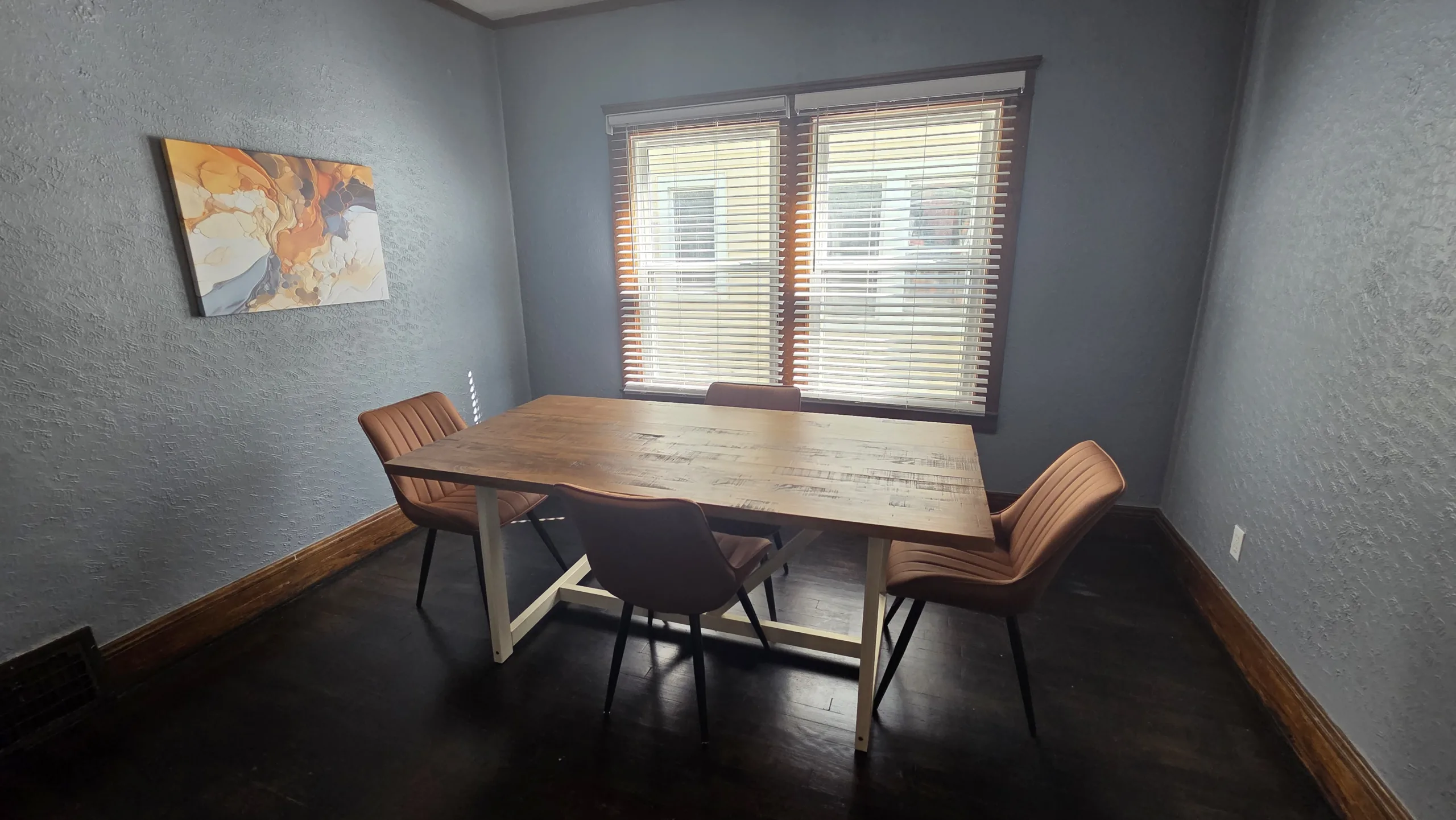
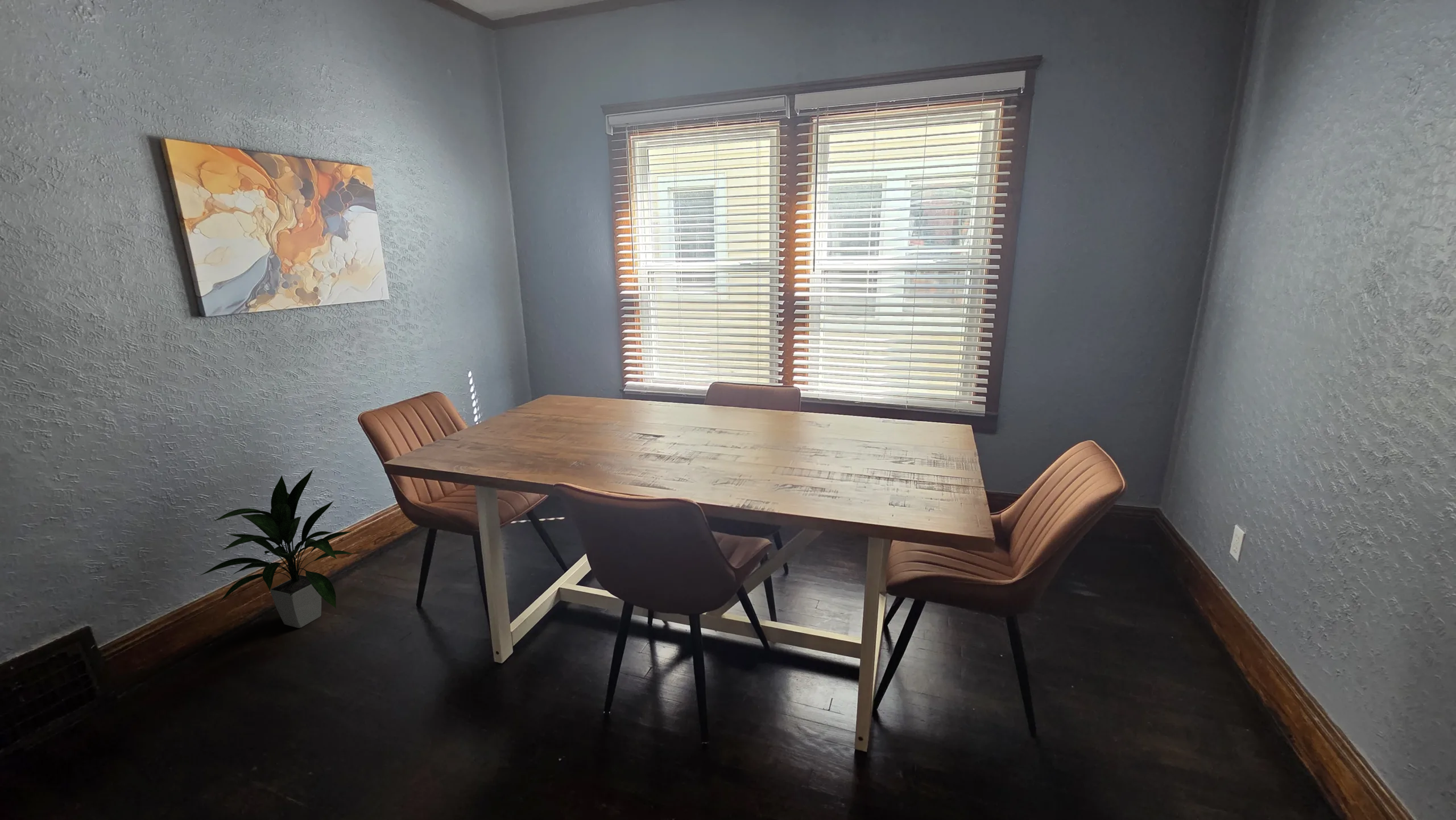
+ indoor plant [198,468,355,629]
